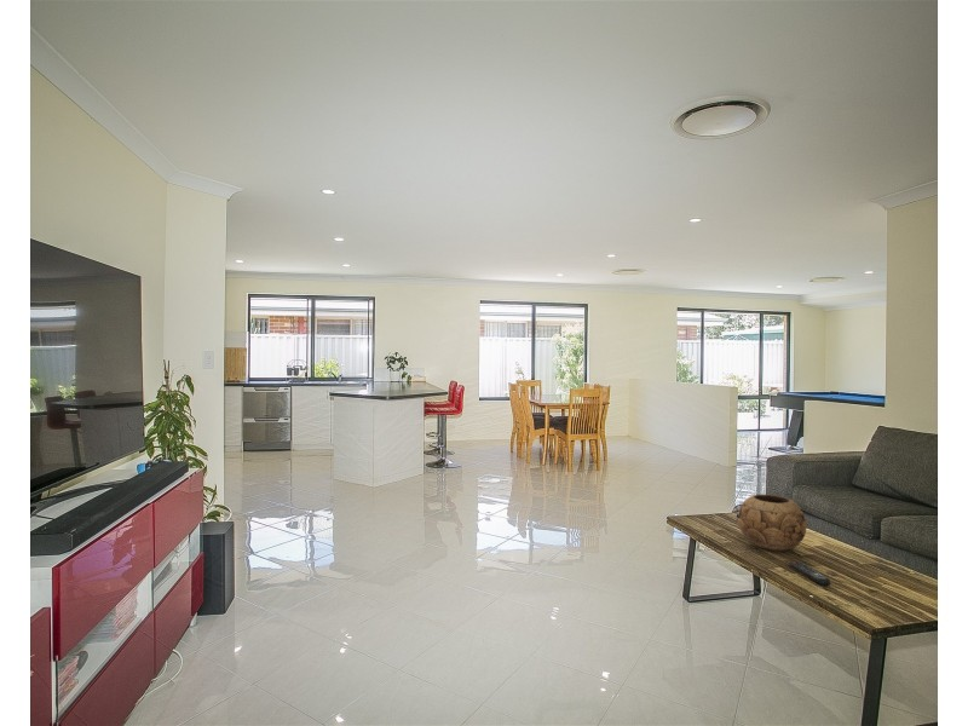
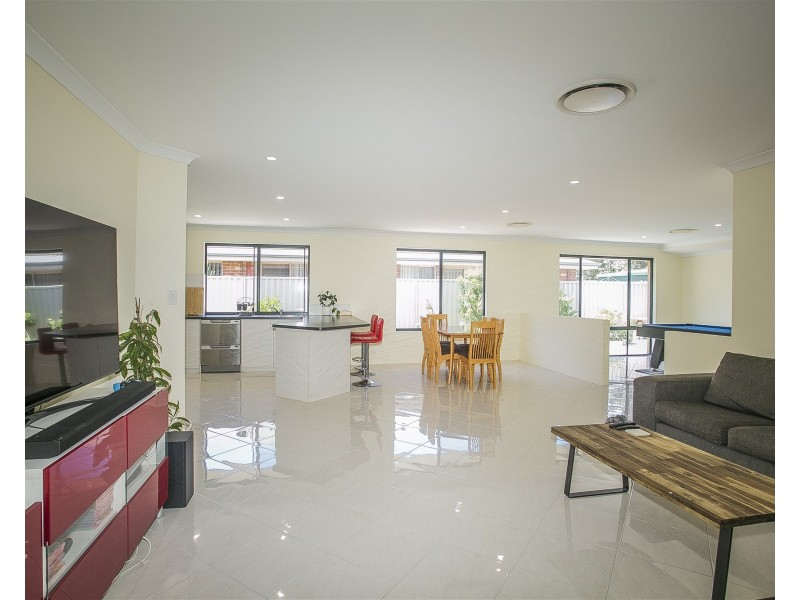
- remote control [788,560,831,587]
- decorative bowl [737,494,808,553]
